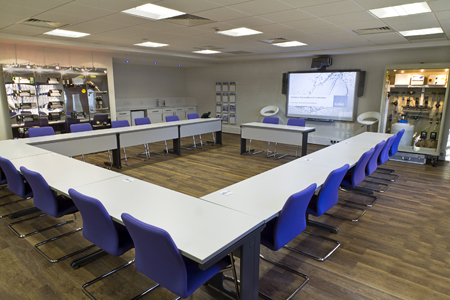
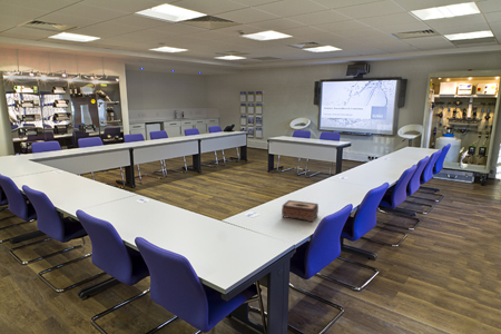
+ tissue box [281,199,320,223]
